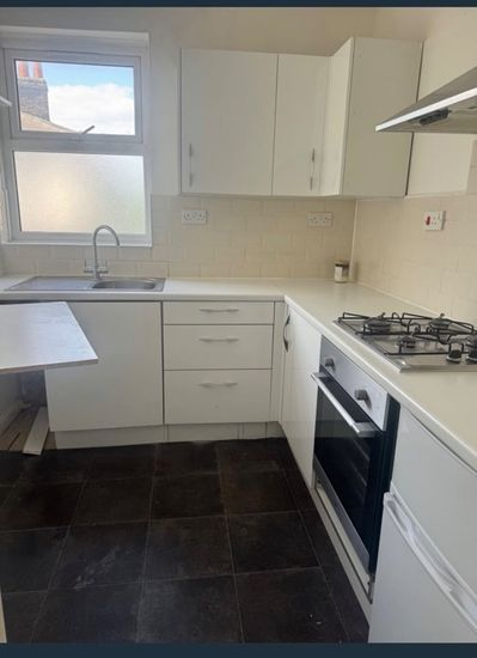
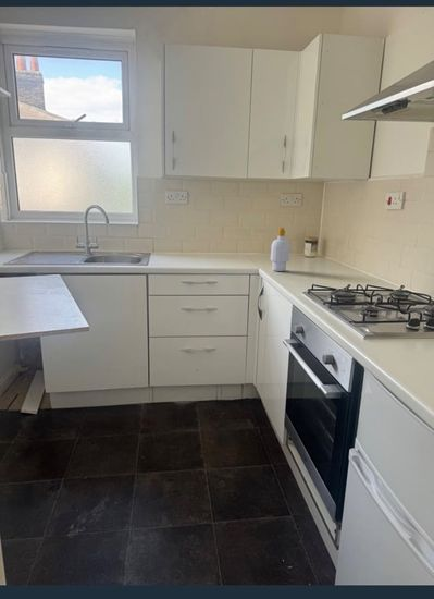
+ soap bottle [270,227,290,272]
